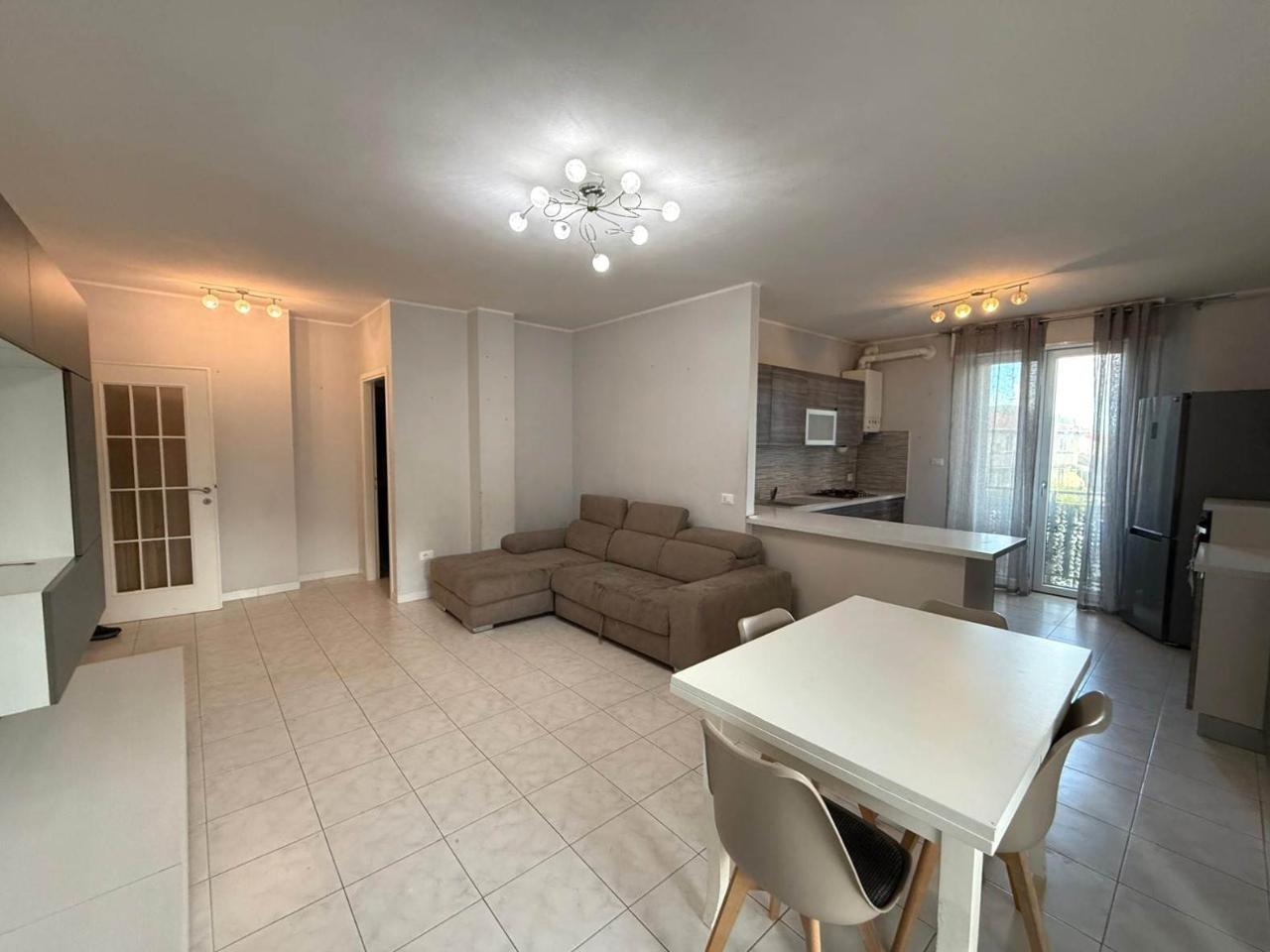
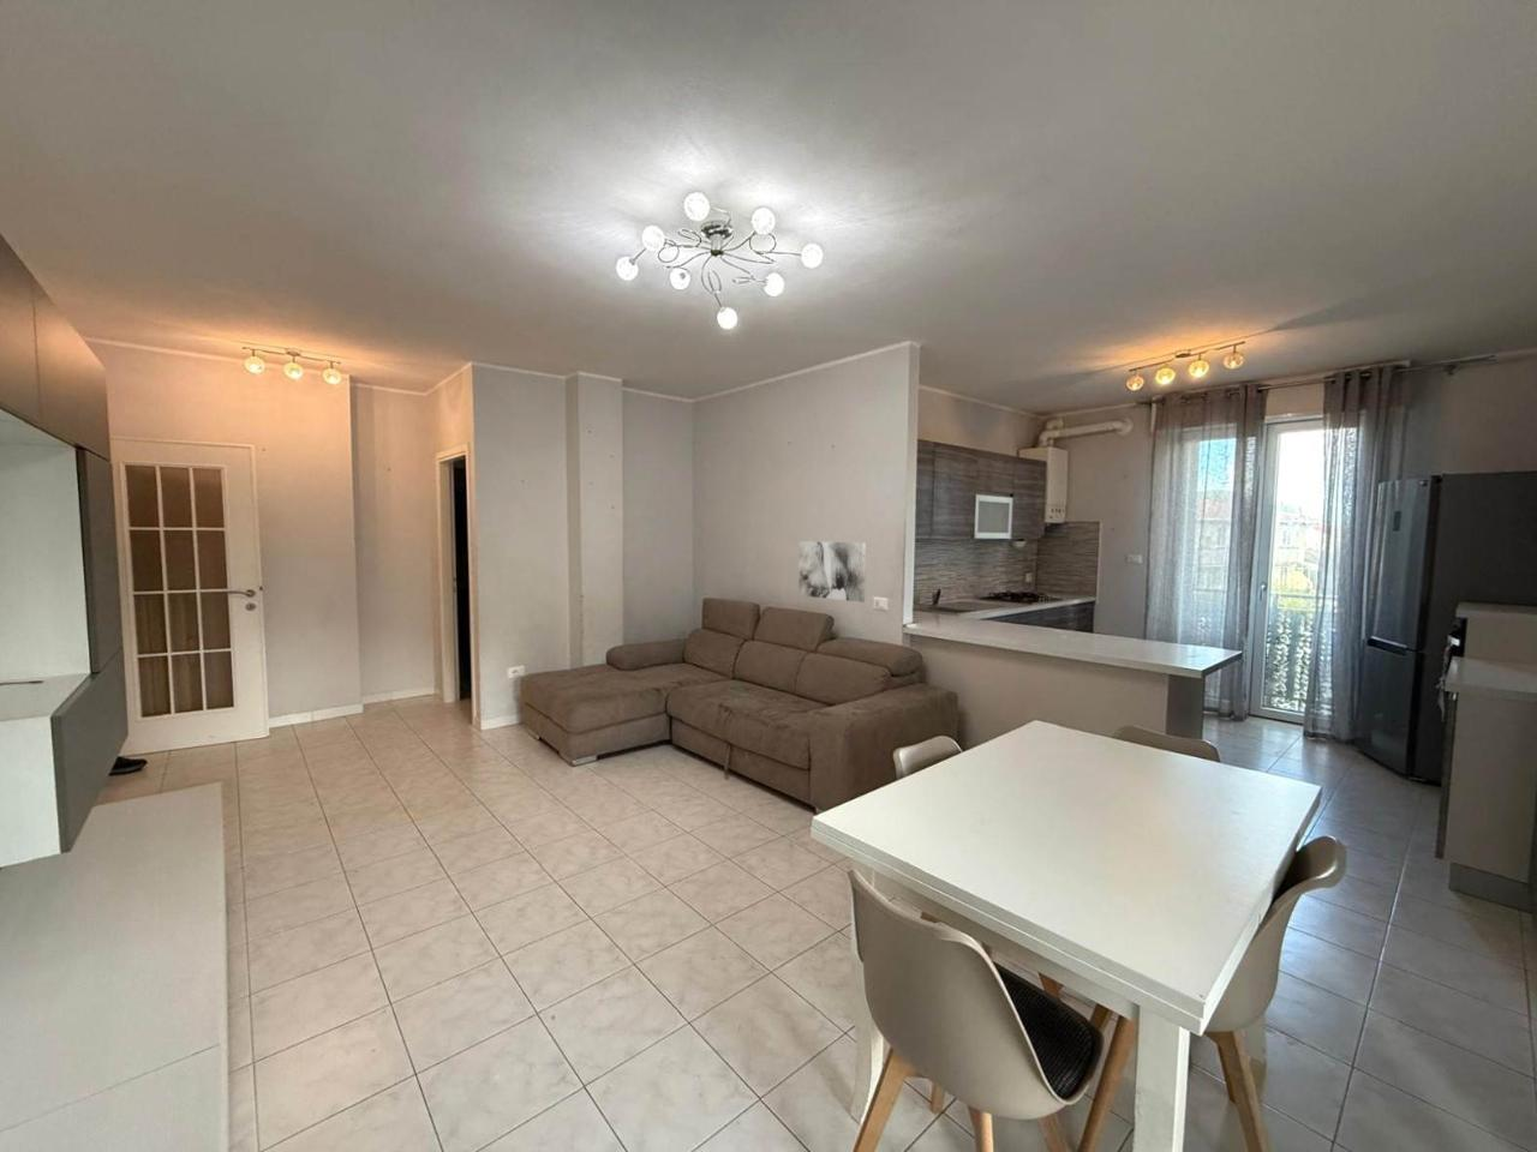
+ wall art [798,540,867,604]
